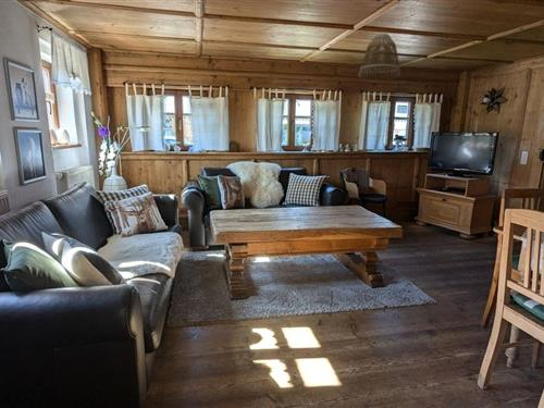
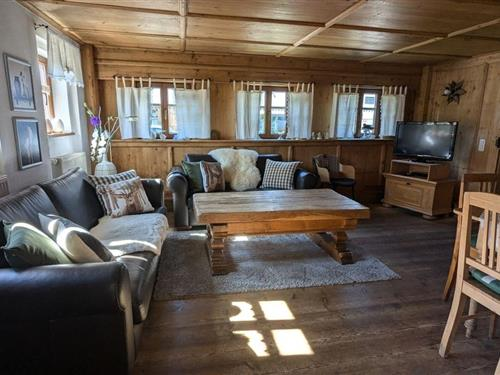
- lamp shade [357,33,401,81]
